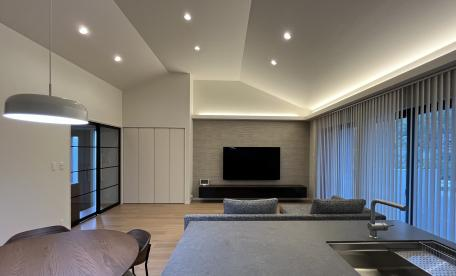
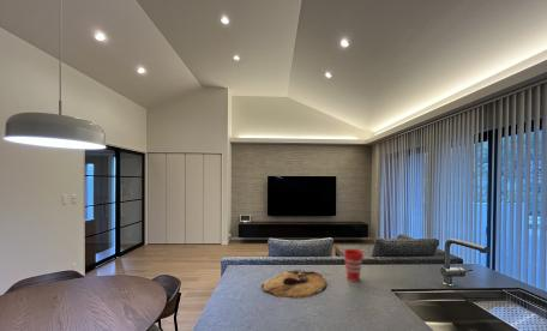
+ cup [343,248,365,282]
+ cutting board [260,269,327,300]
